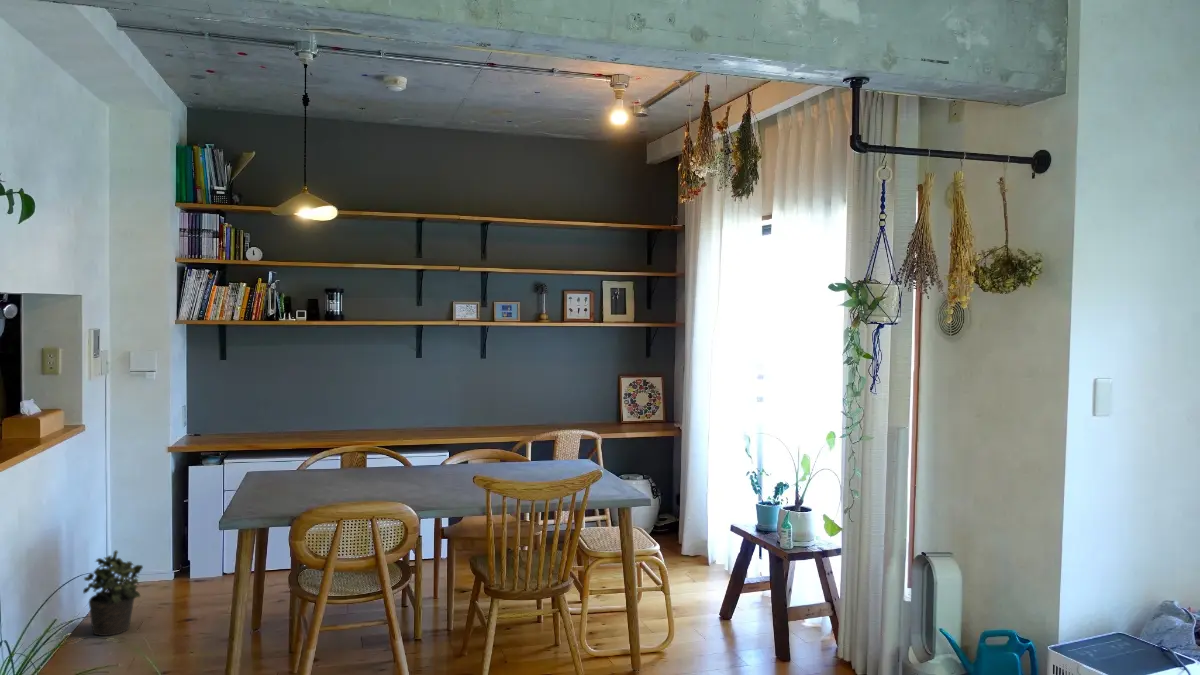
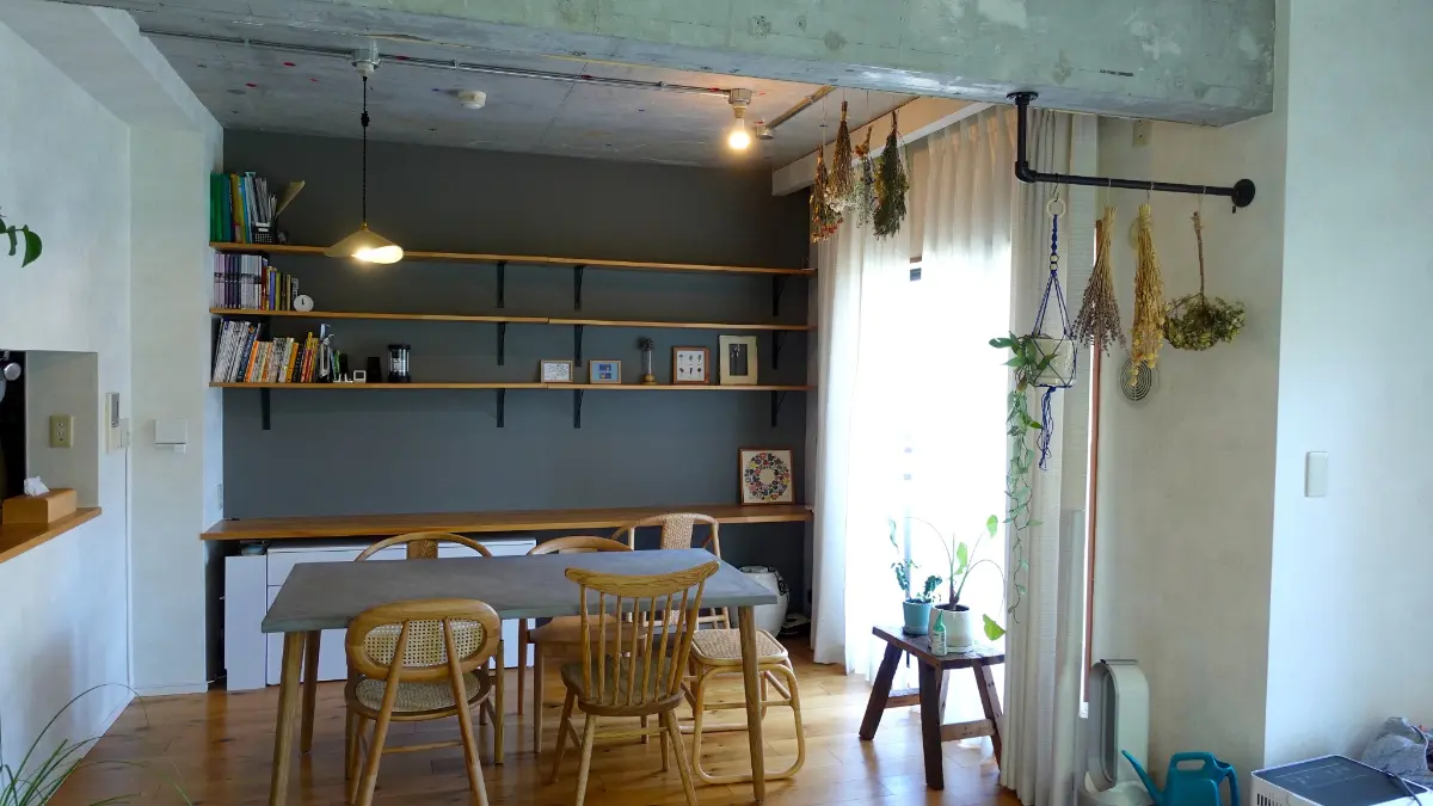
- potted plant [82,550,144,637]
